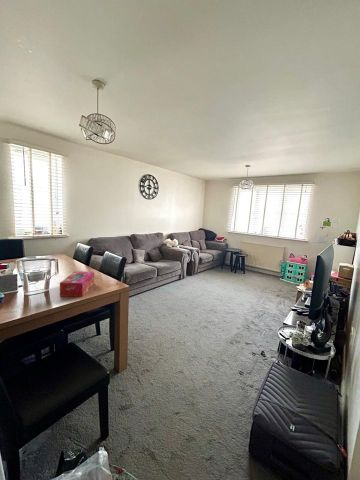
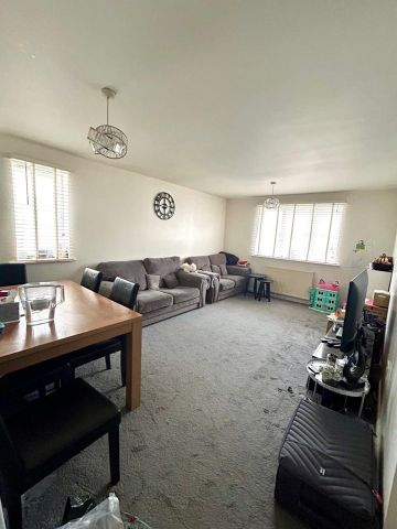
- tissue box [59,270,95,298]
